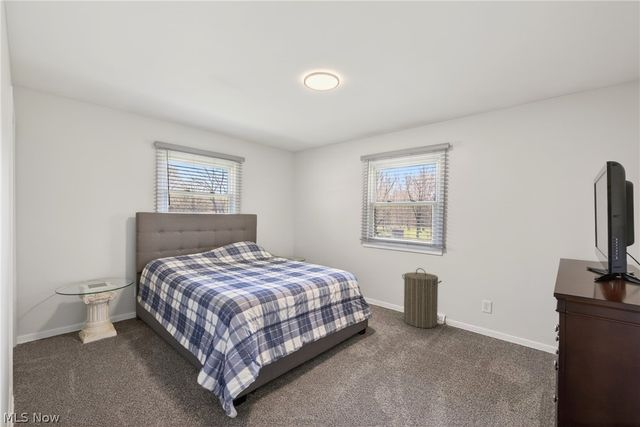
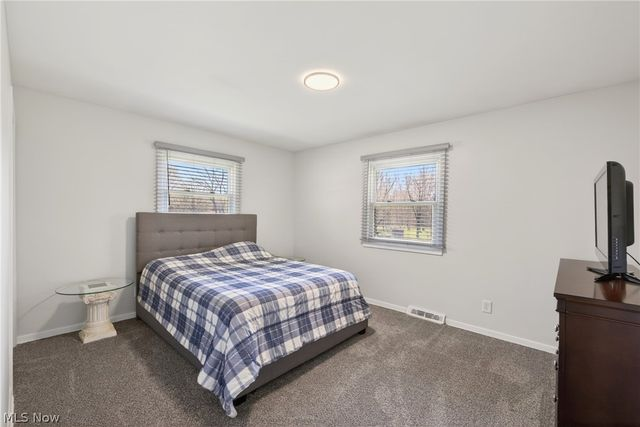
- laundry hamper [401,267,443,329]
